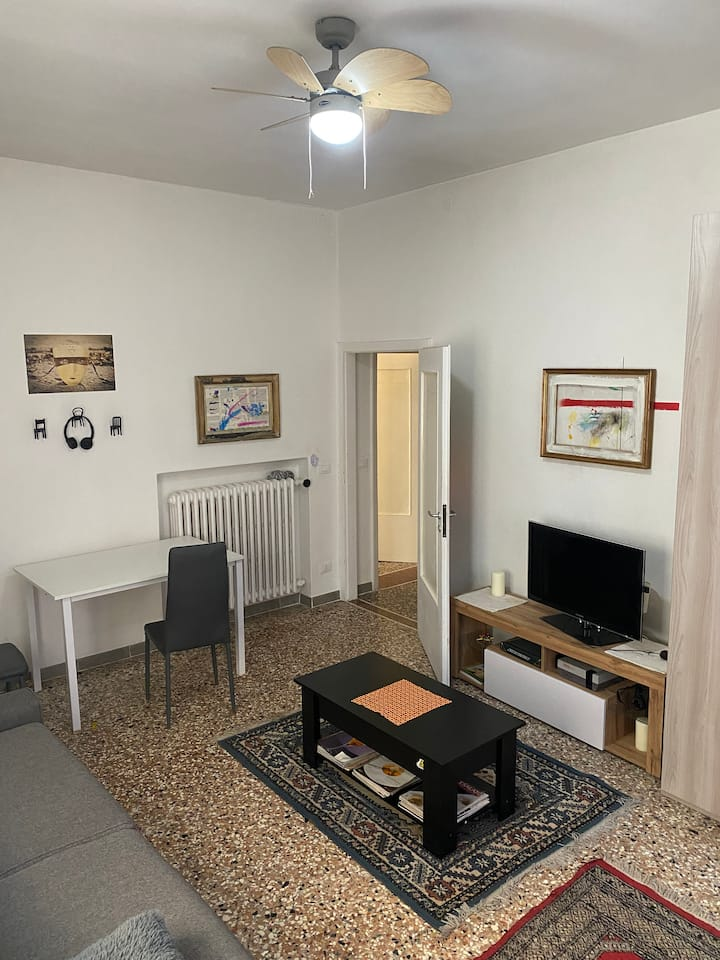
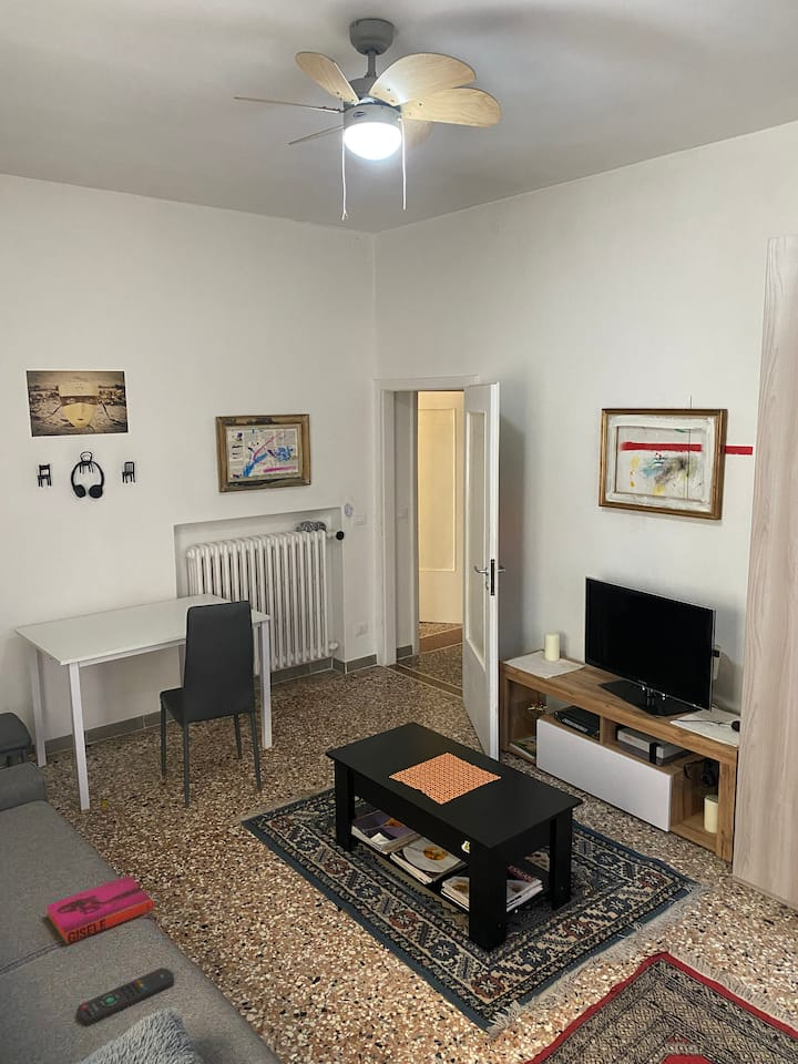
+ remote control [76,968,175,1026]
+ hardback book [45,874,154,945]
